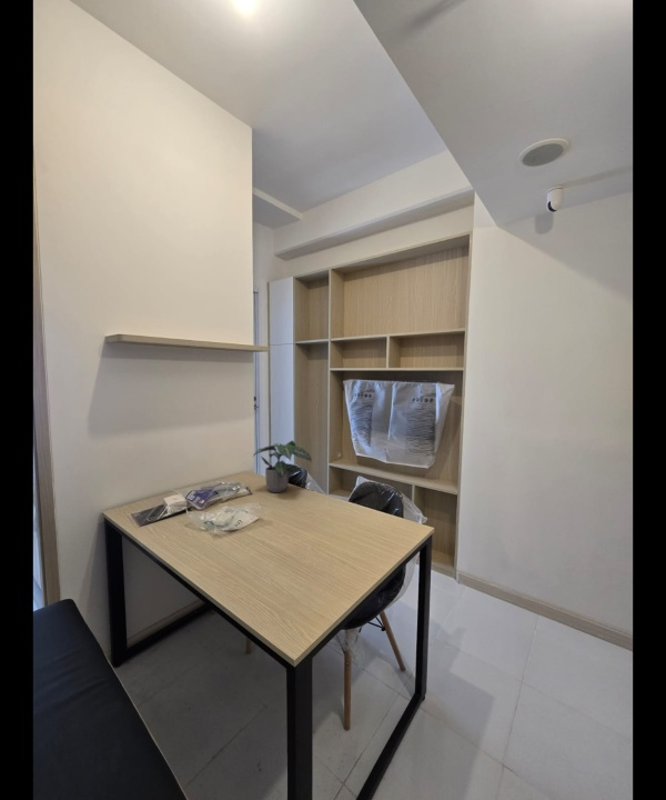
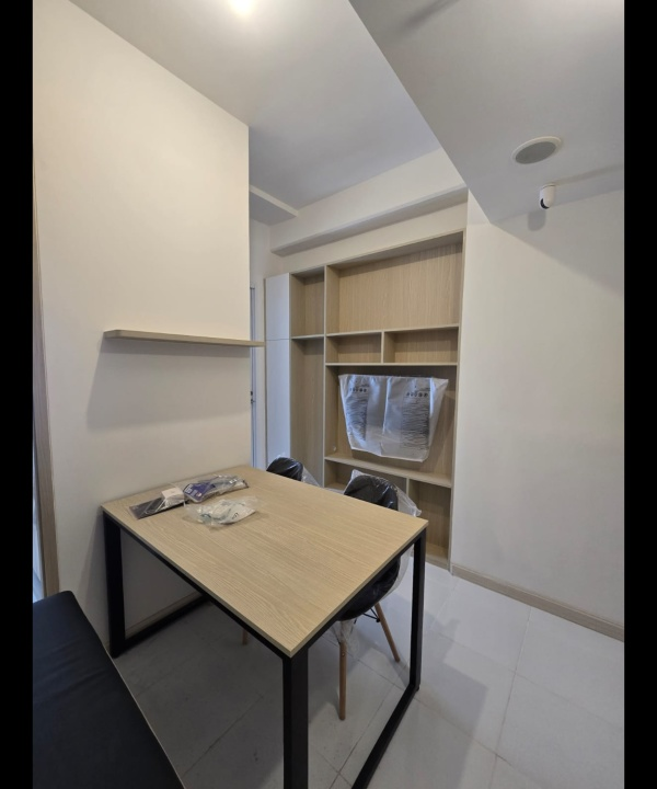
- potted plant [252,439,313,493]
